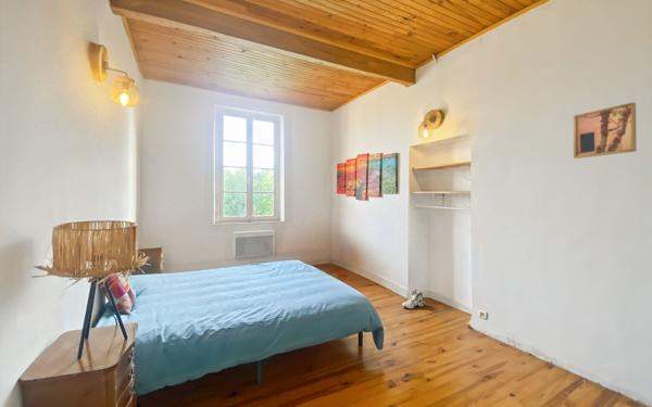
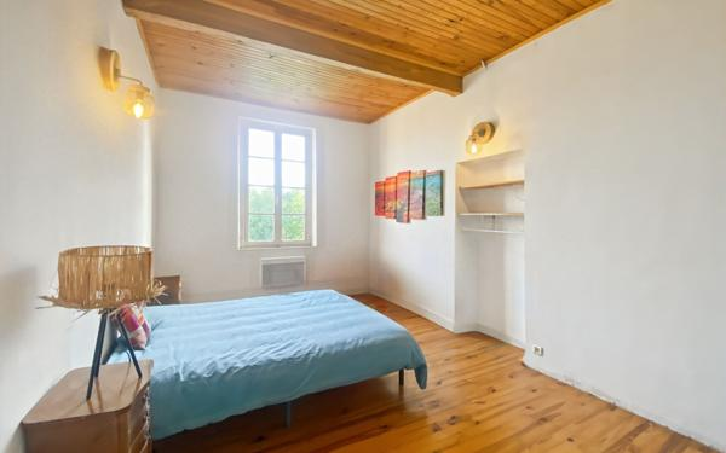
- sneaker [401,289,425,309]
- wall art [573,101,638,160]
